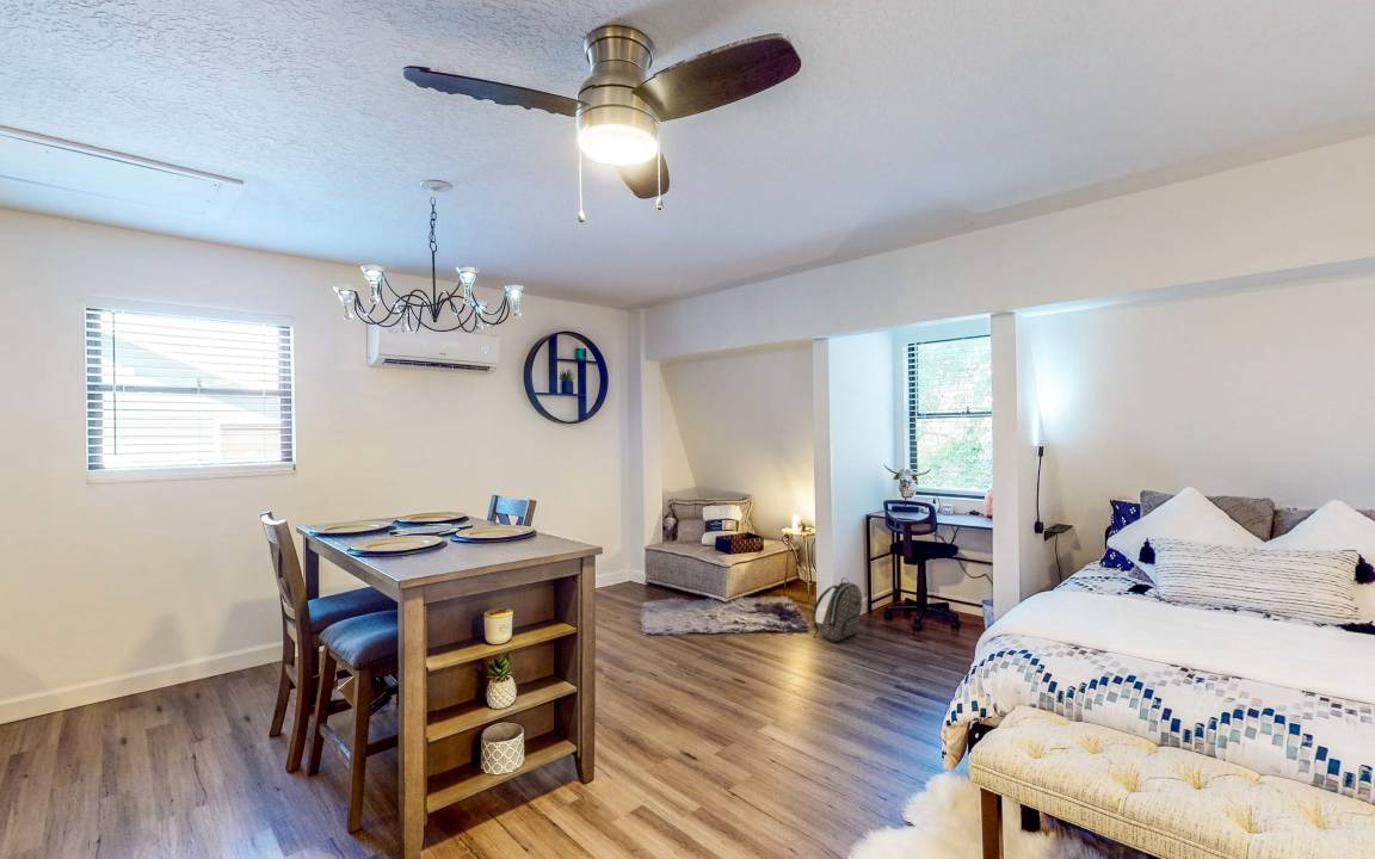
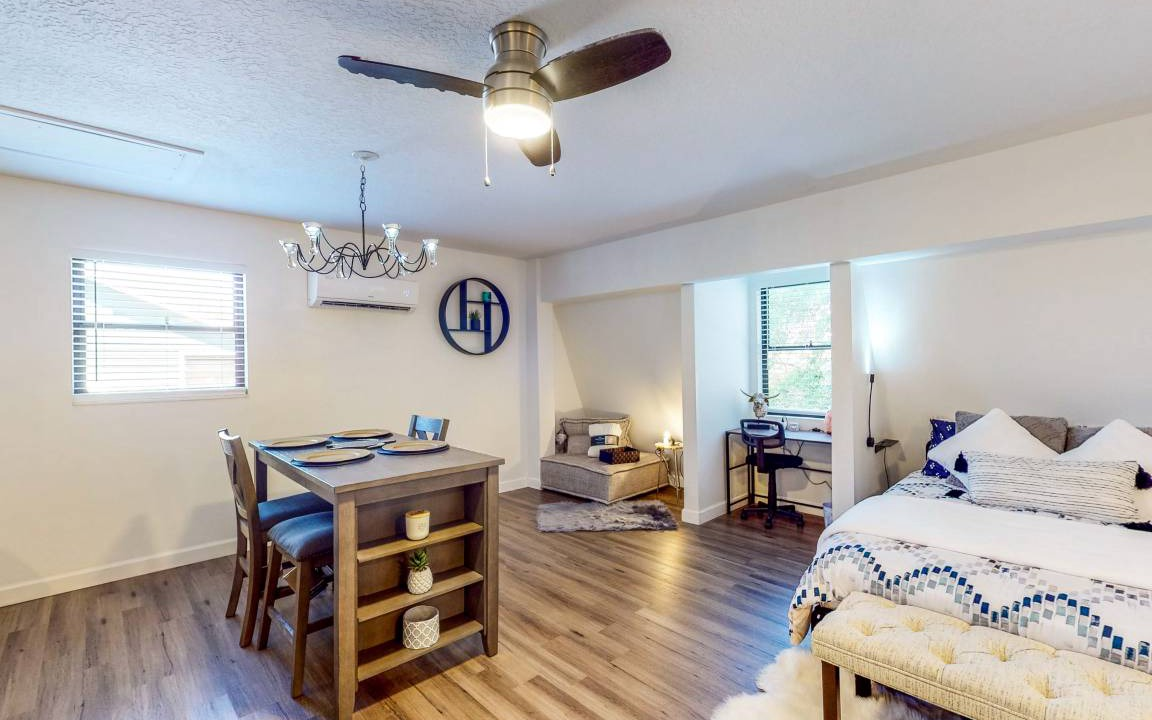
- backpack [812,576,863,644]
